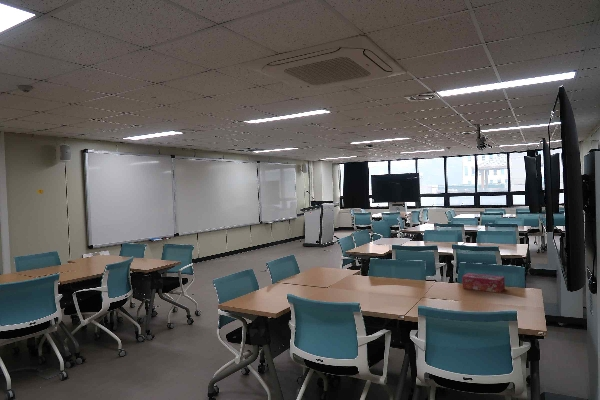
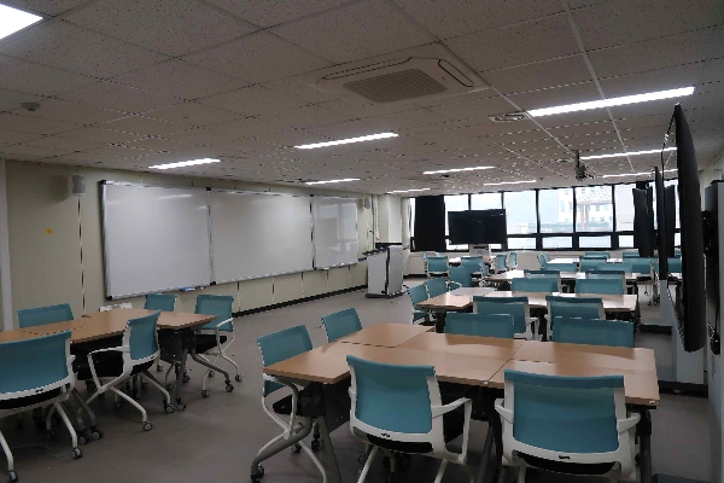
- tissue box [461,272,506,294]
